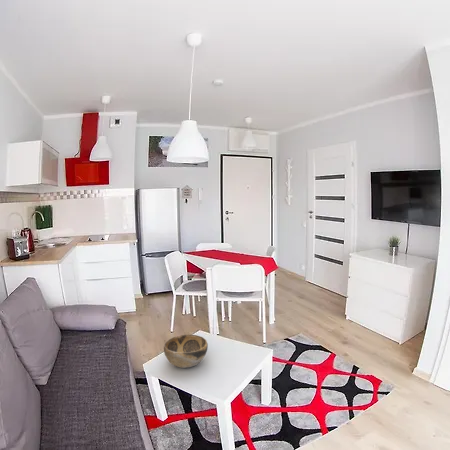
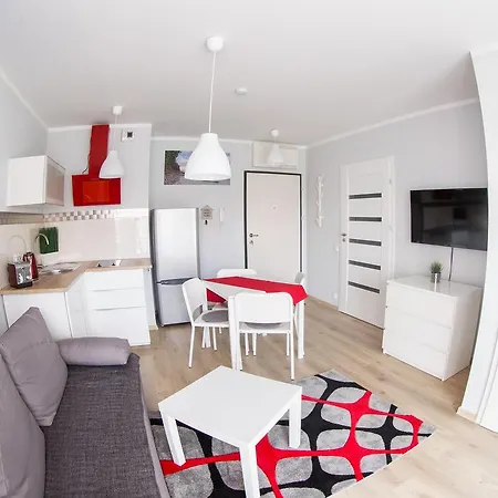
- decorative bowl [163,334,209,369]
